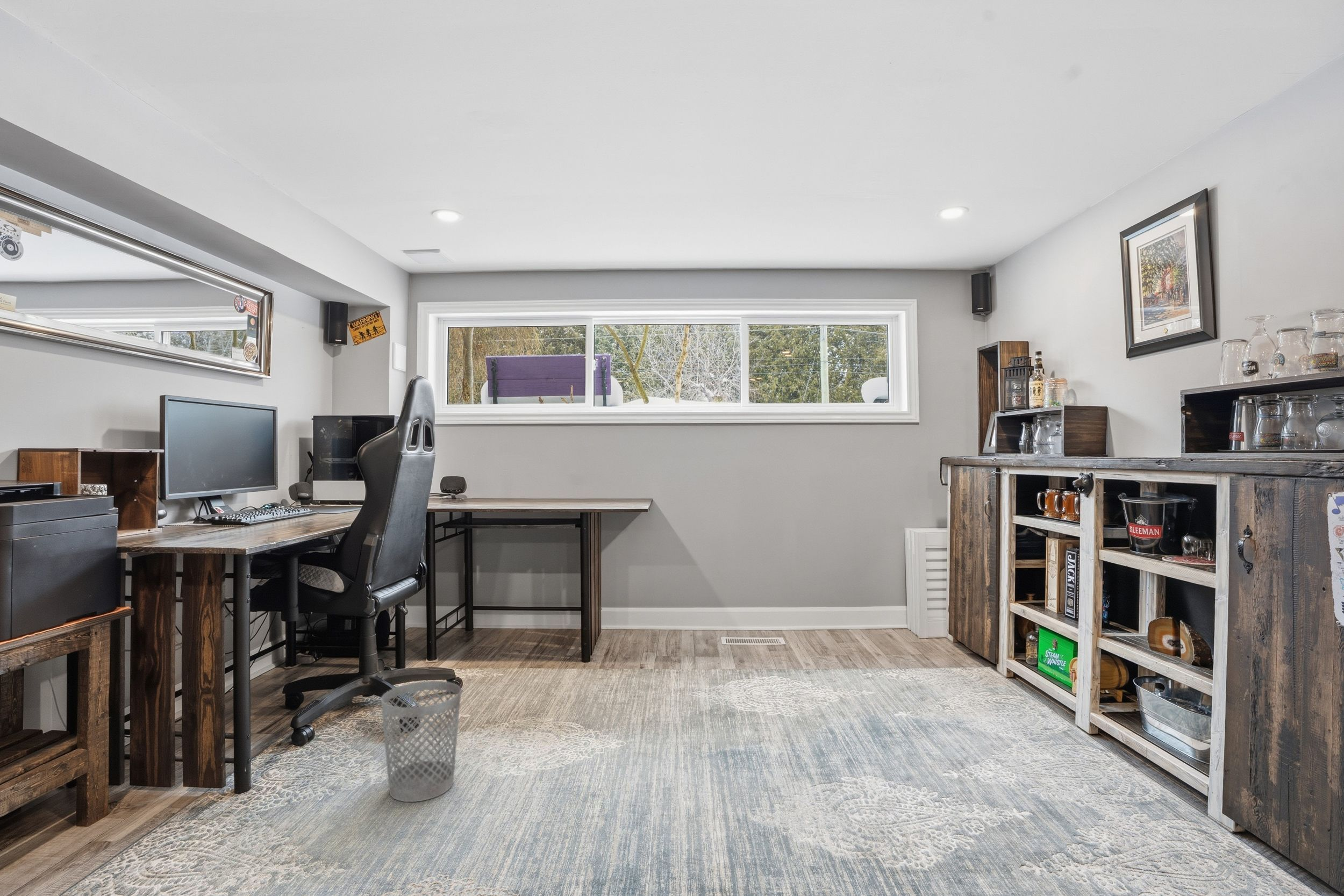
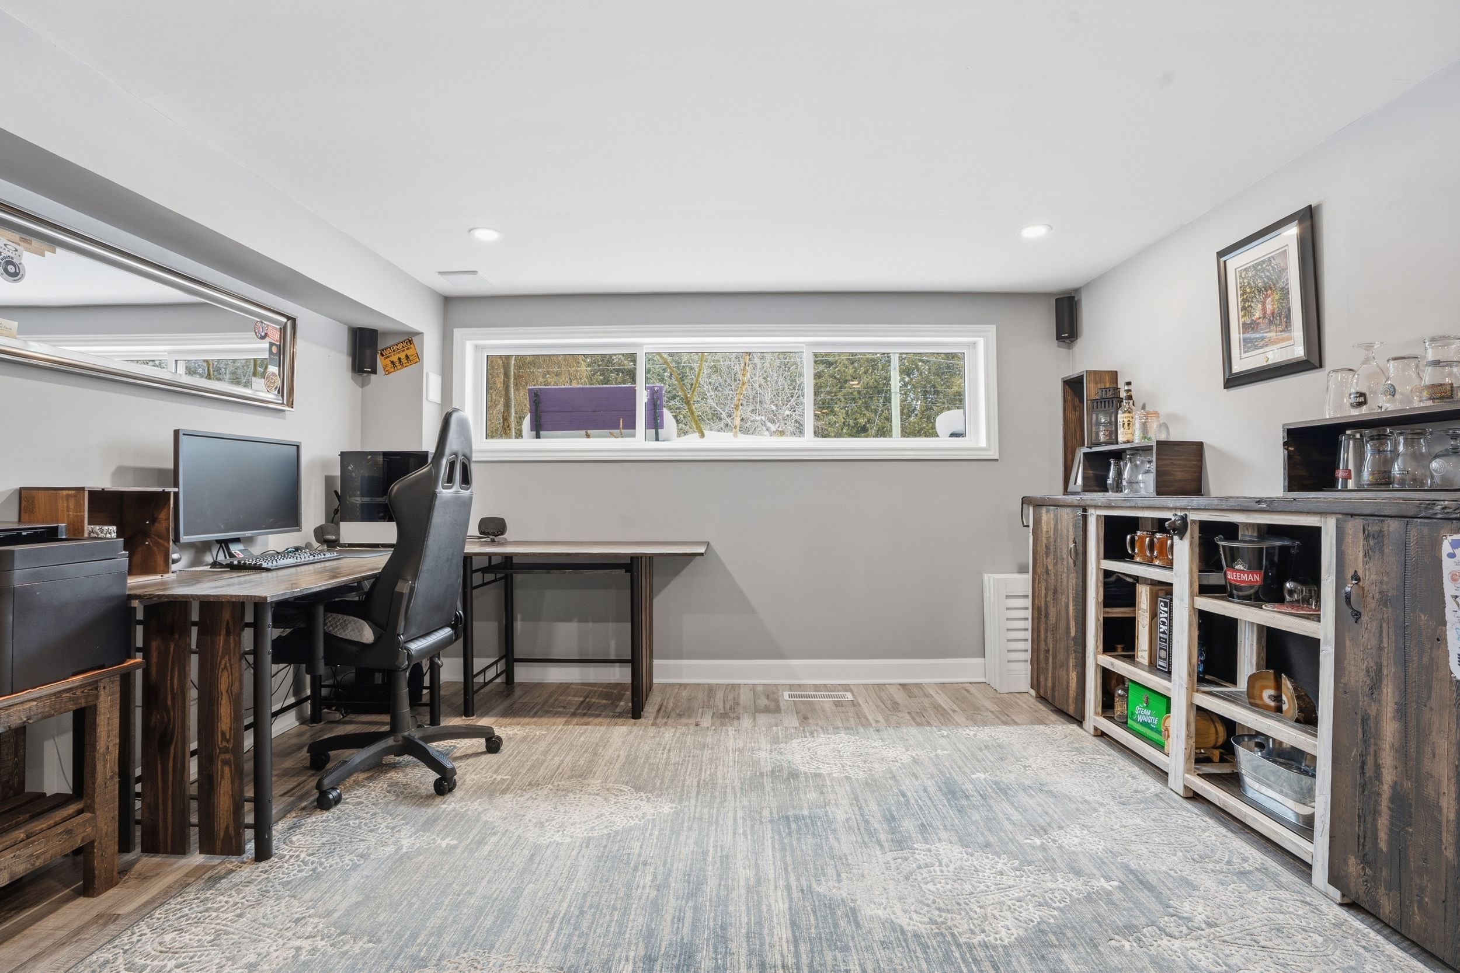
- wastebasket [380,680,462,802]
